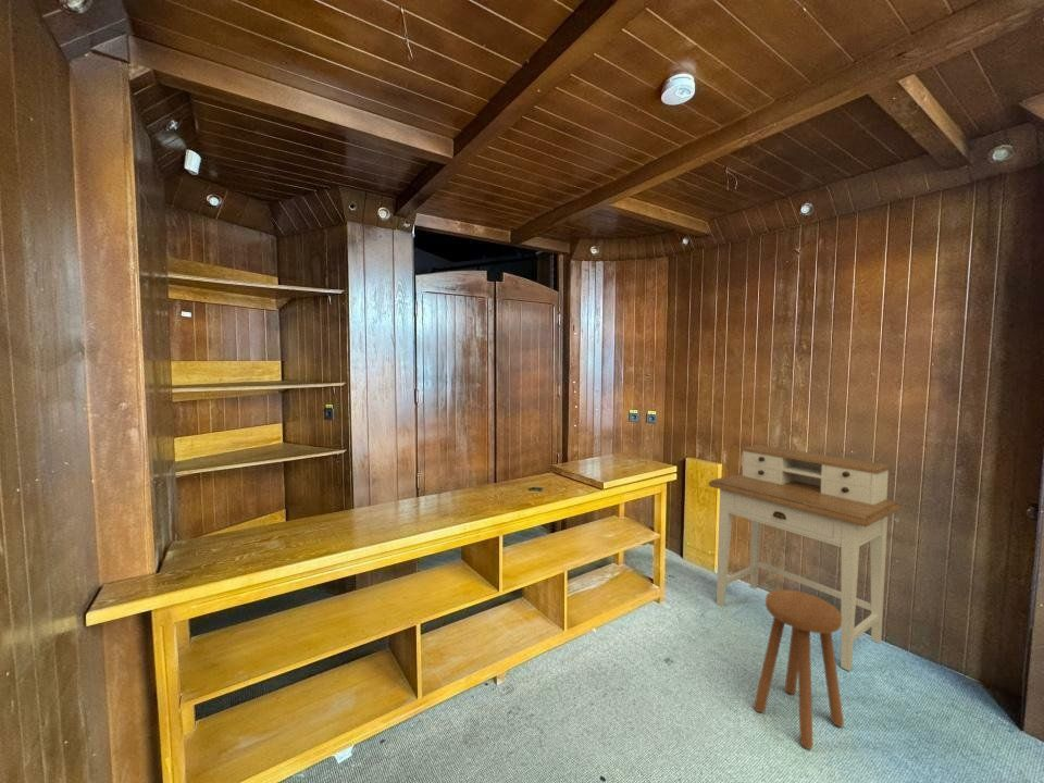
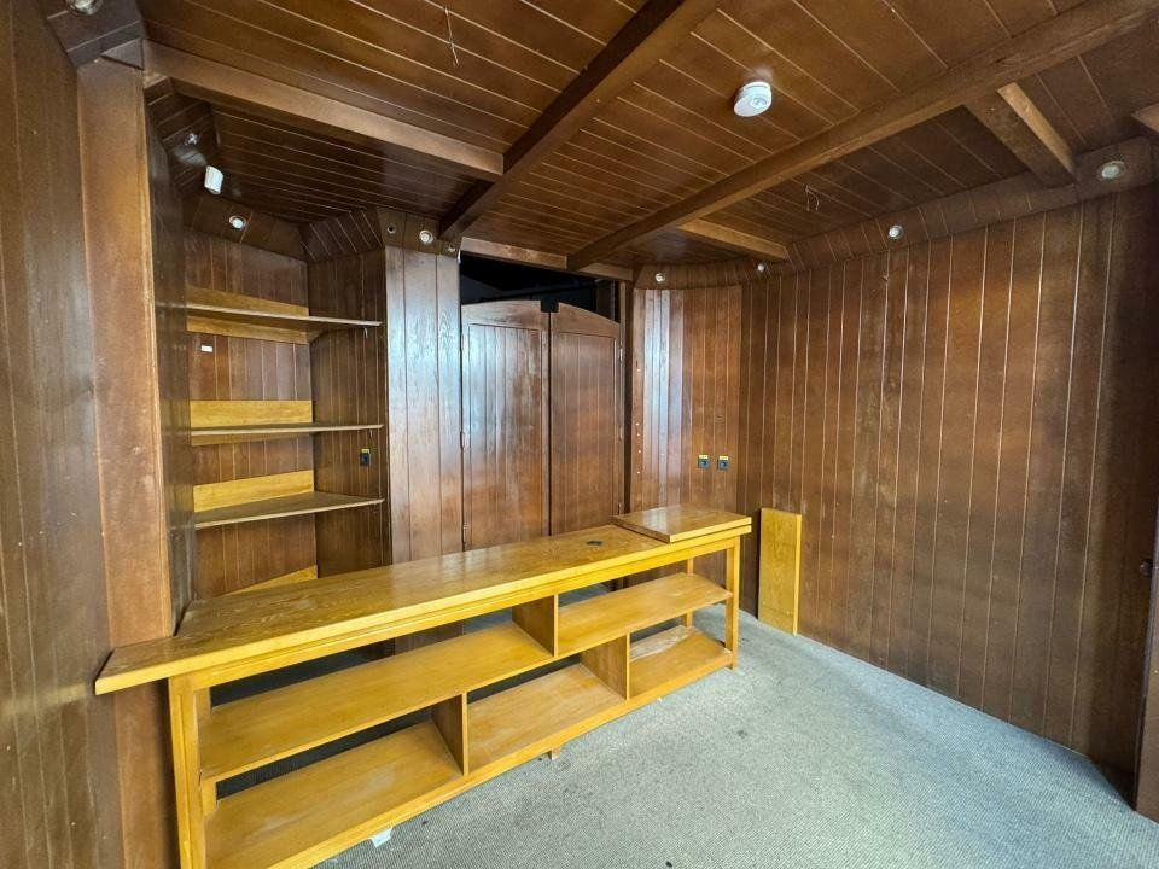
- desk [708,444,903,672]
- stool [753,588,845,750]
